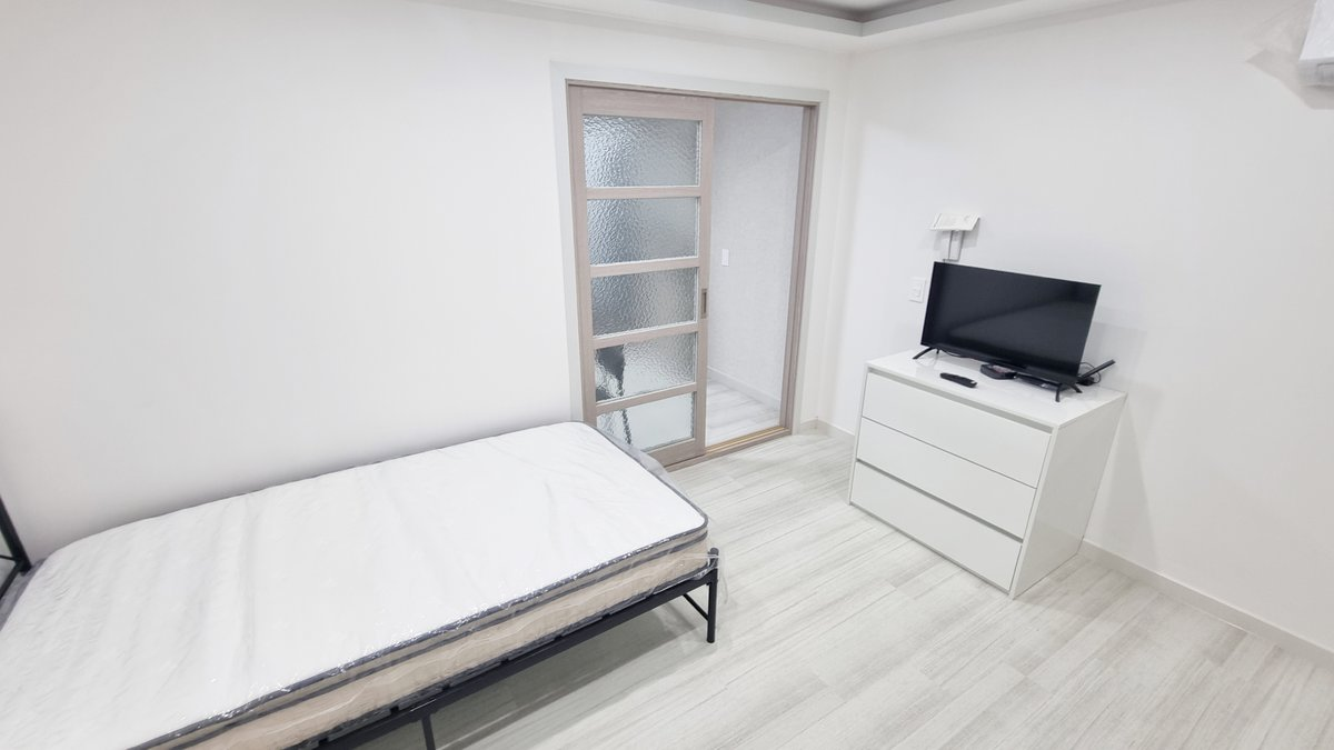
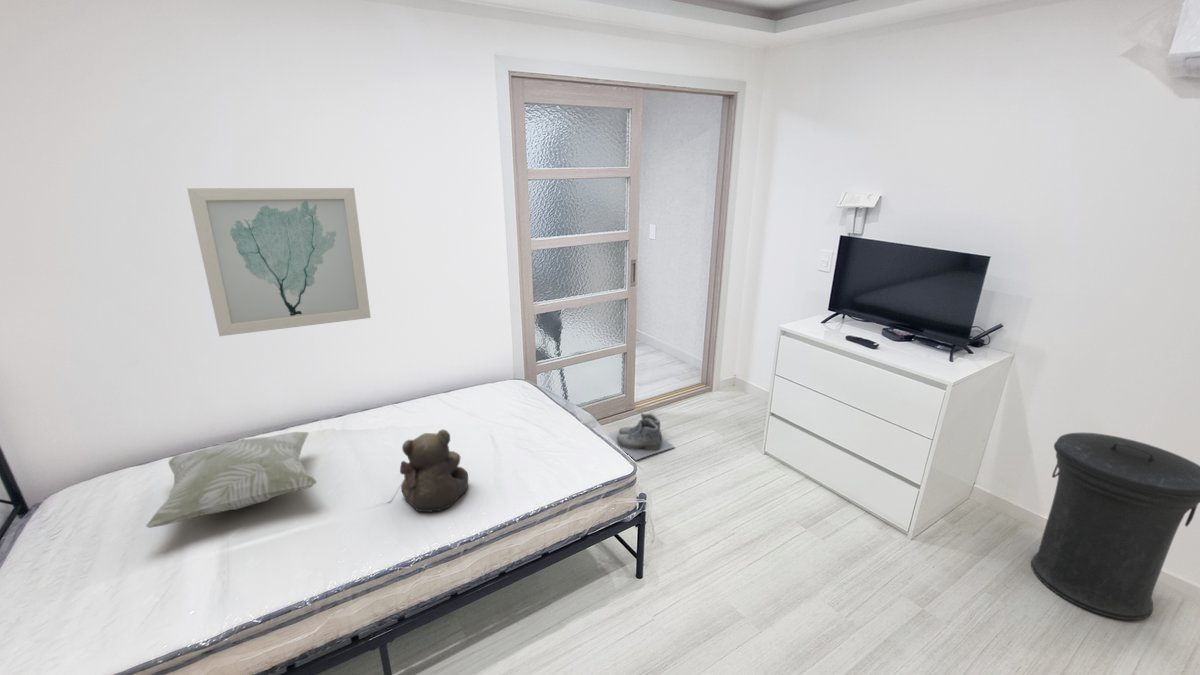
+ teddy bear [399,429,469,513]
+ wall art [186,187,372,337]
+ decorative pillow [145,431,318,529]
+ trash can [1030,432,1200,621]
+ boots [607,412,676,461]
